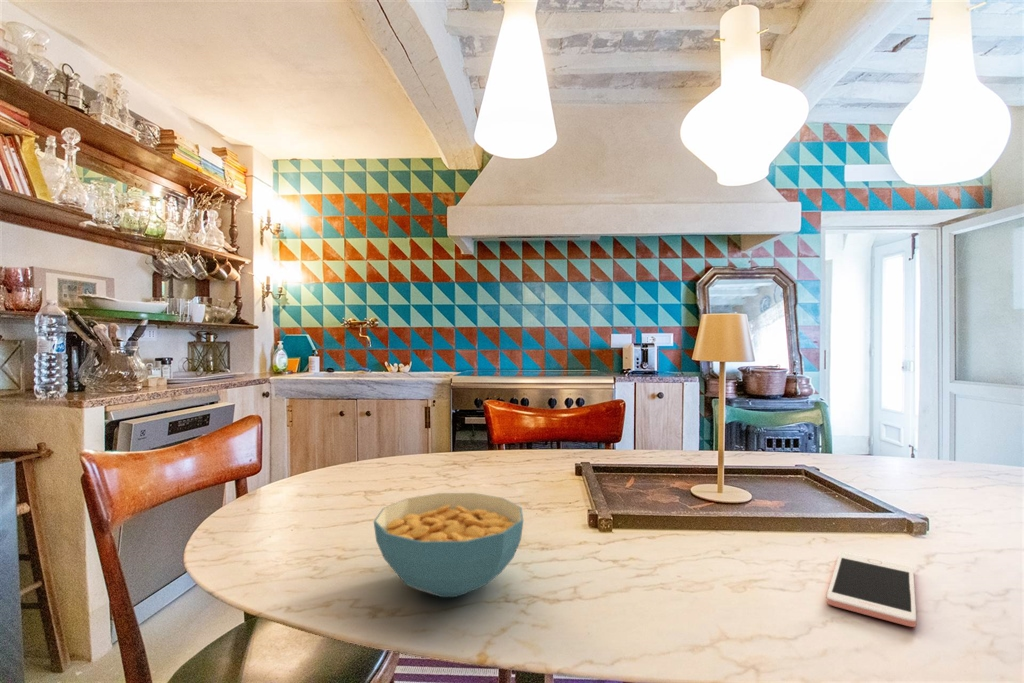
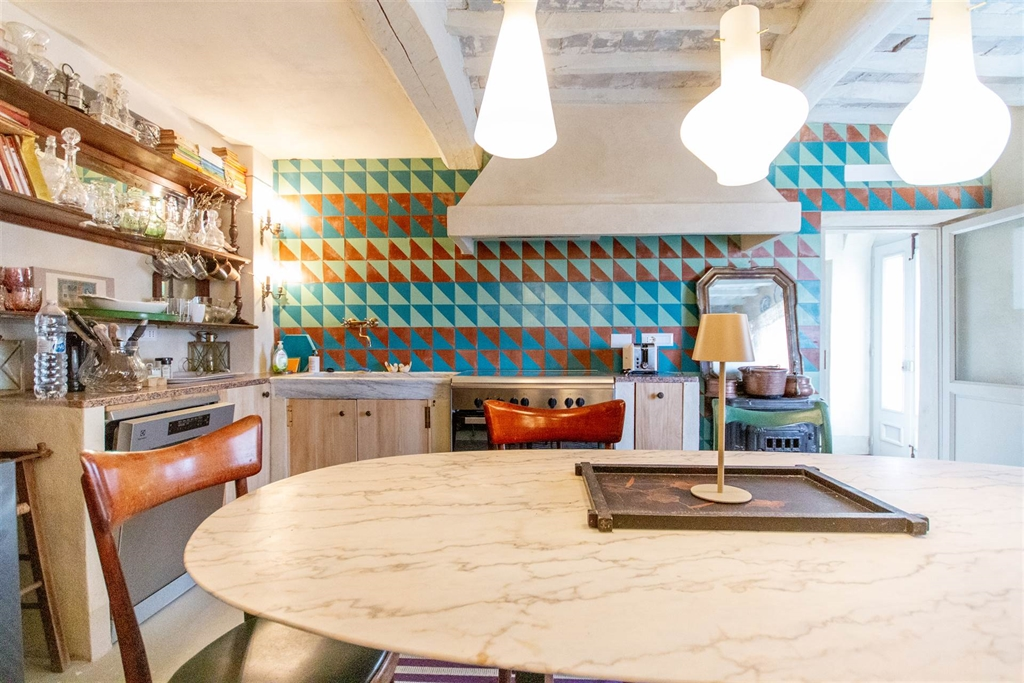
- cell phone [826,551,917,628]
- cereal bowl [373,492,524,598]
